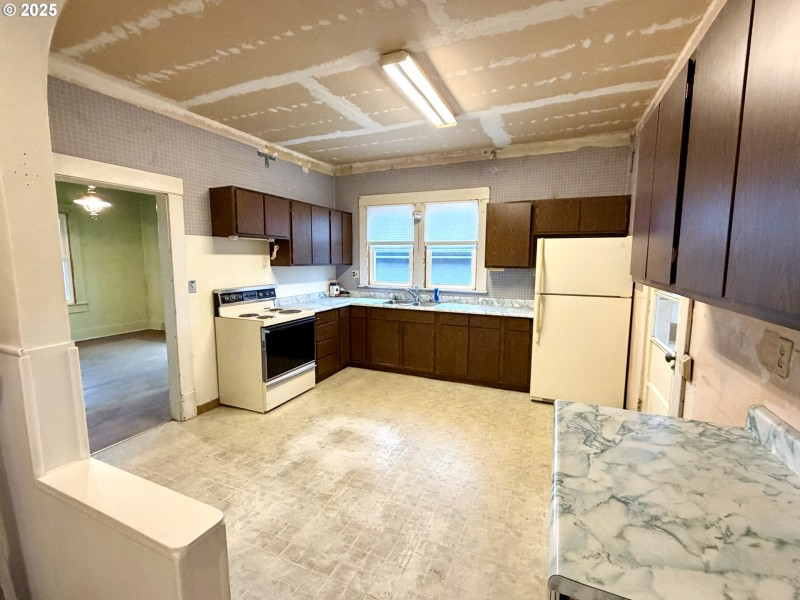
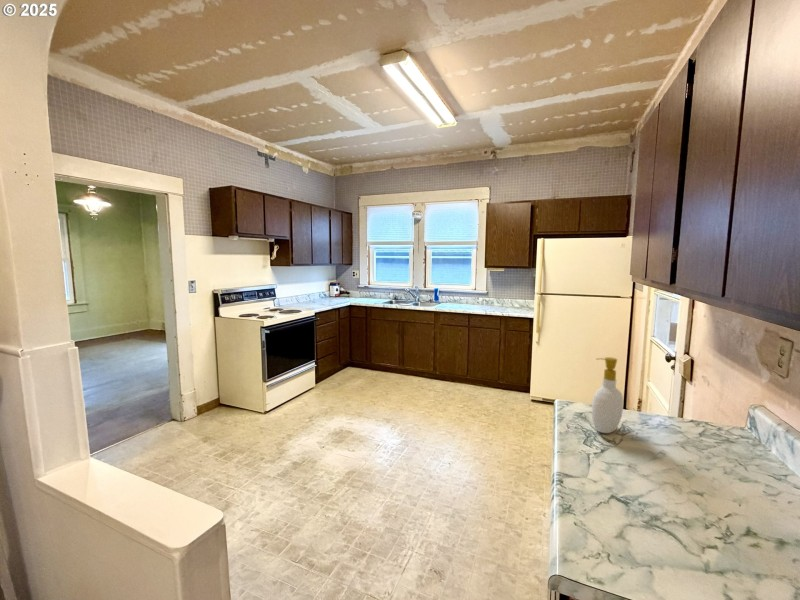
+ soap bottle [591,356,624,434]
